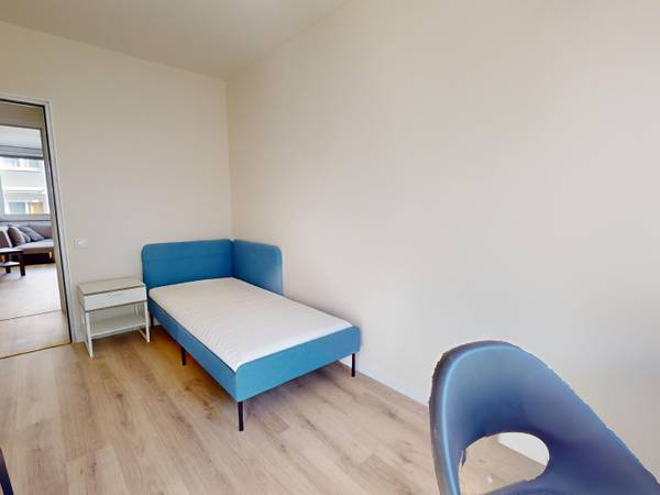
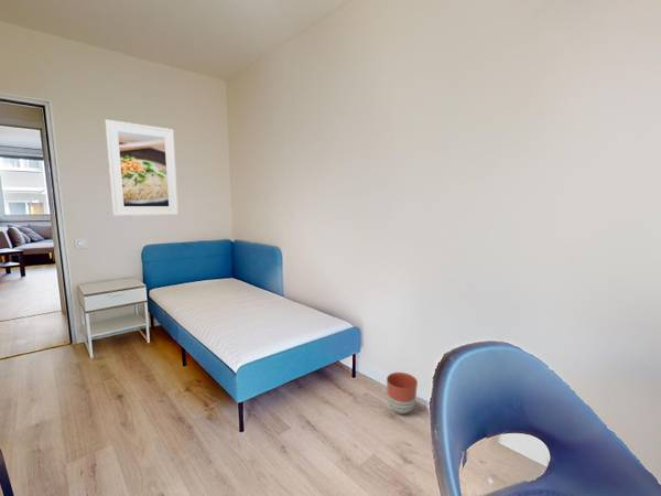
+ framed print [105,119,180,217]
+ planter [386,371,419,414]
